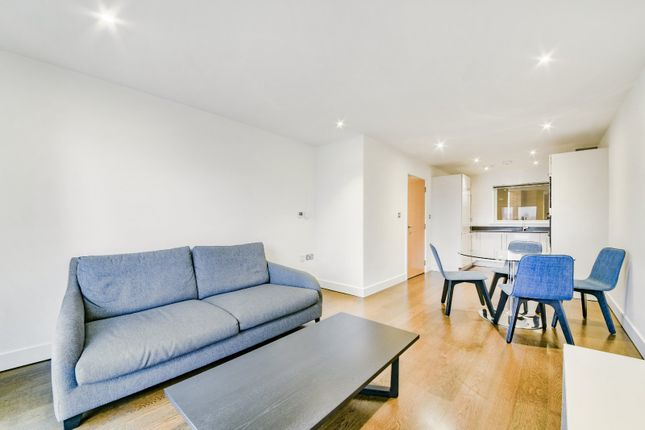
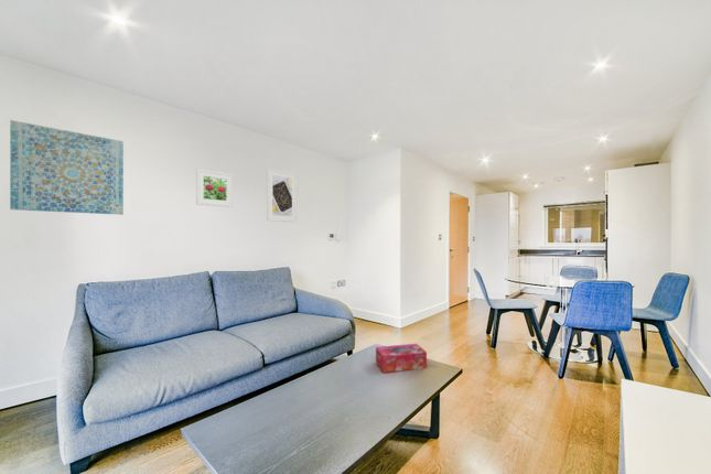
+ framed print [266,168,298,223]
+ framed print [195,168,234,208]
+ tissue box [375,343,428,374]
+ wall art [9,119,125,216]
